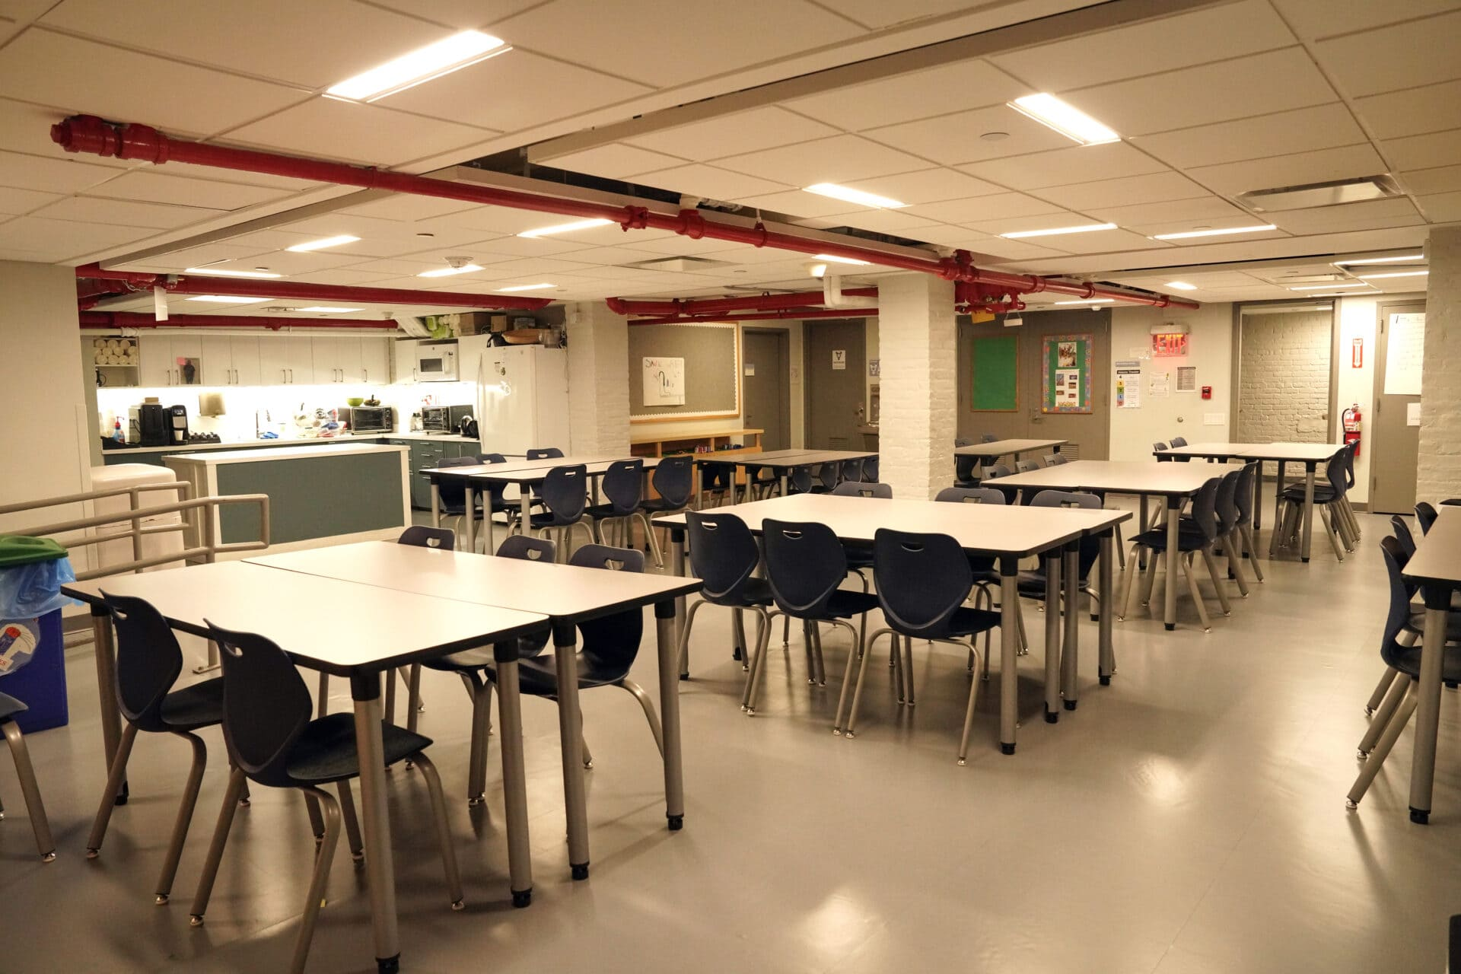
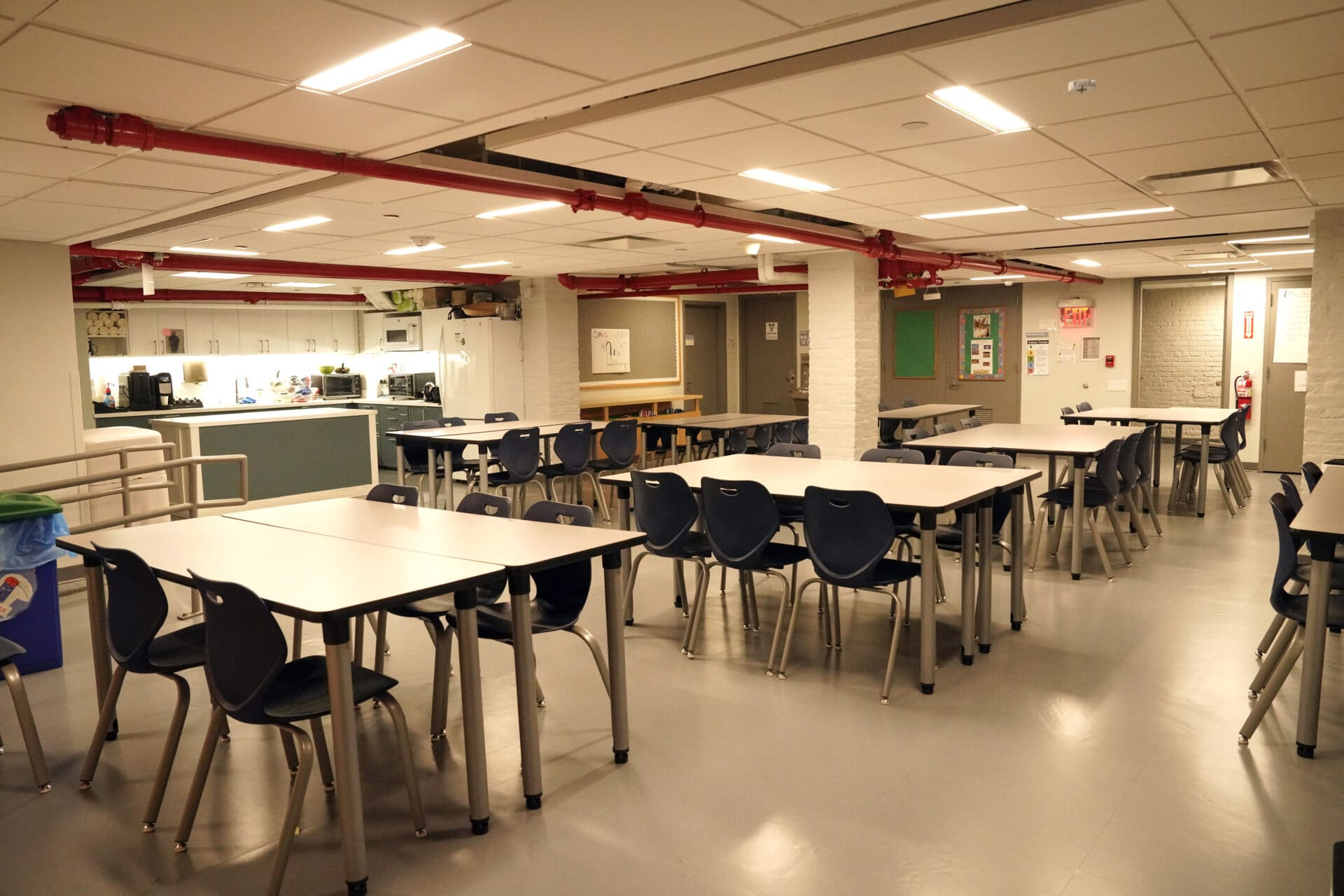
+ smoke detector [1064,78,1100,97]
